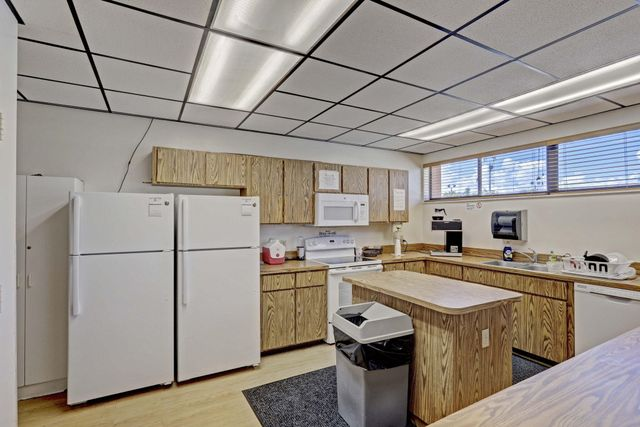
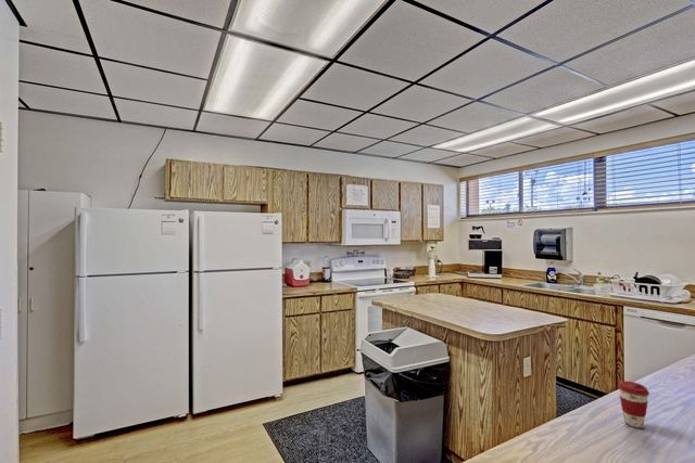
+ coffee cup [617,381,650,429]
